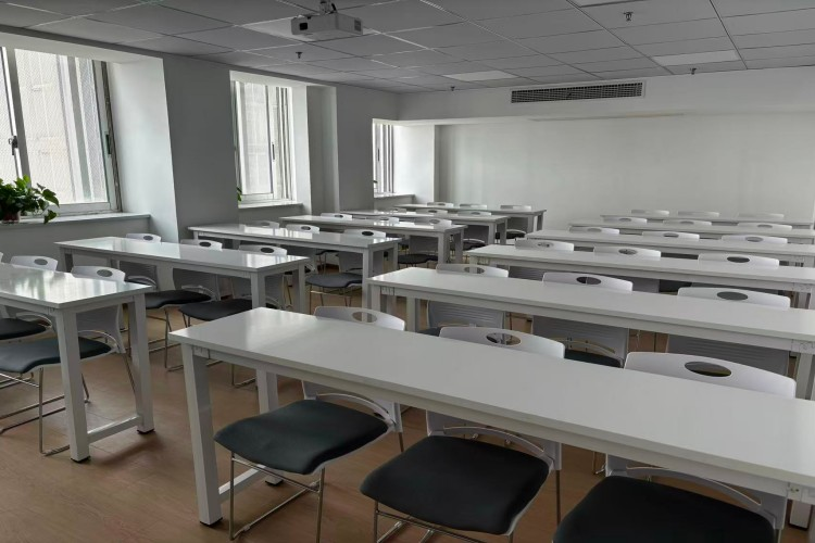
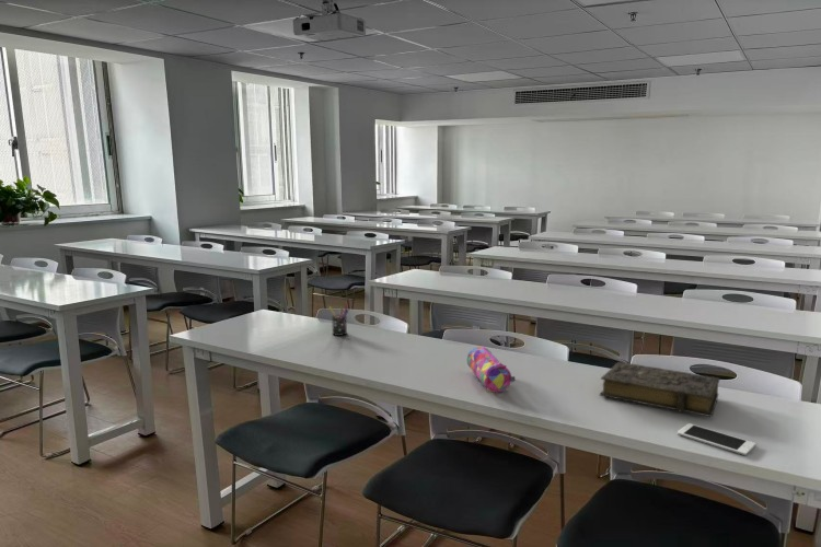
+ cell phone [677,422,756,456]
+ book [599,361,721,418]
+ pencil case [466,346,516,393]
+ pen holder [328,303,349,337]
